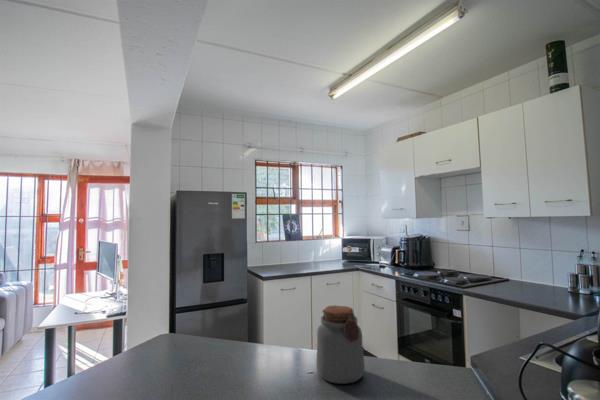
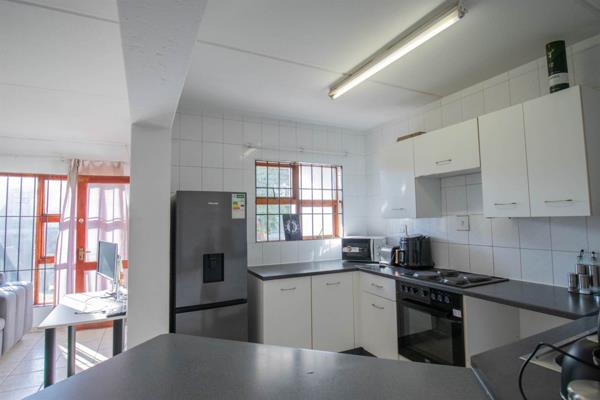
- jar [316,304,366,385]
